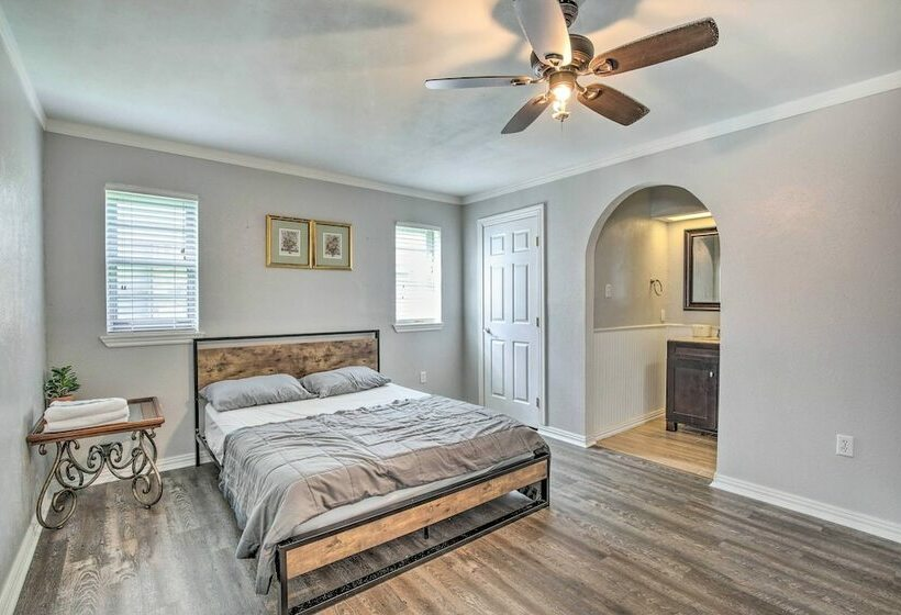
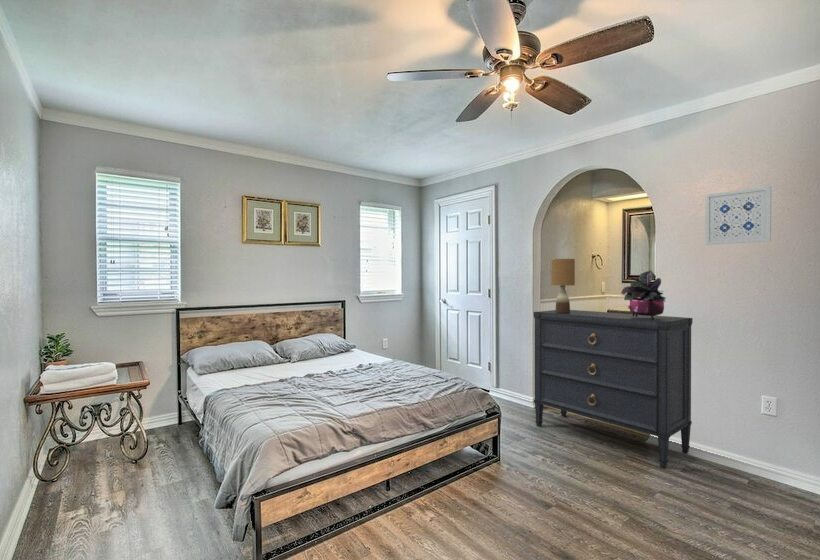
+ table lamp [550,258,576,314]
+ wall art [704,185,772,246]
+ potted plant [620,270,667,320]
+ dresser [533,309,694,469]
